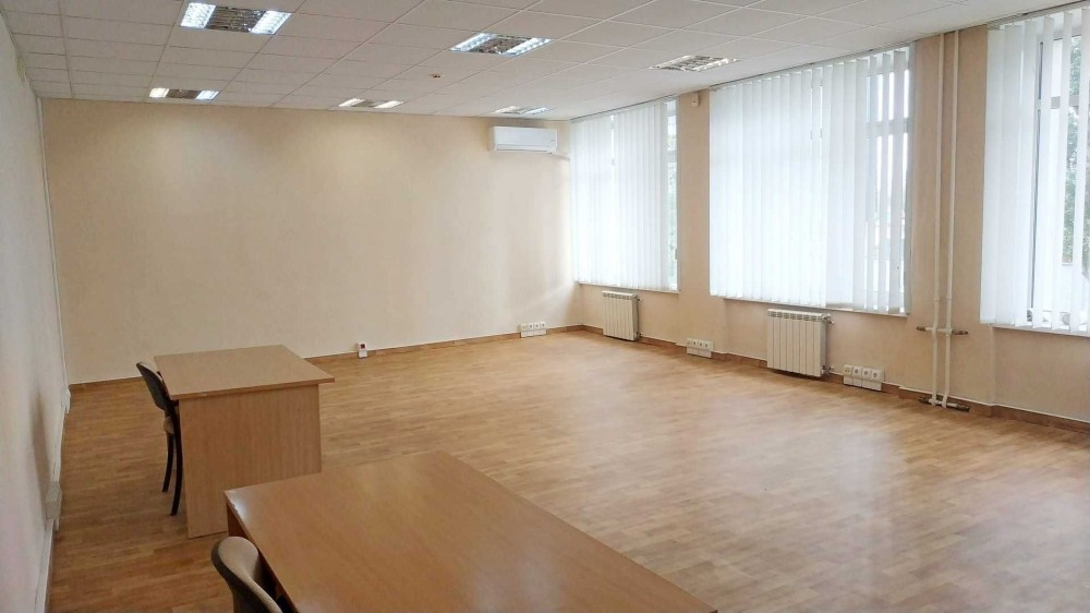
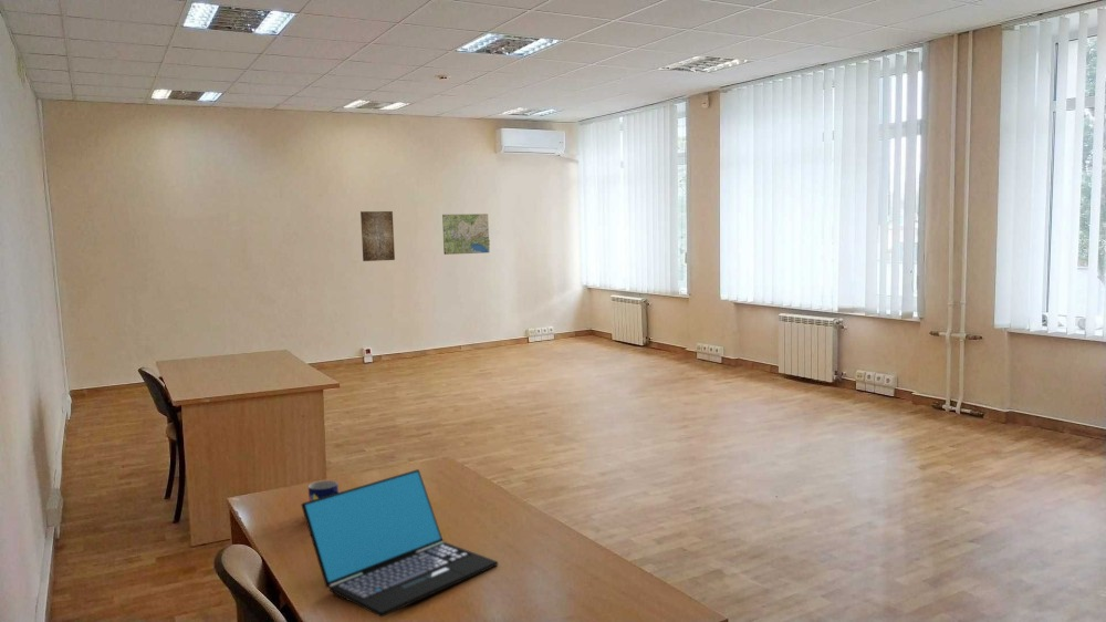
+ laptop [300,468,499,619]
+ wall art [359,210,396,262]
+ mug [307,479,340,501]
+ road map [441,212,491,256]
